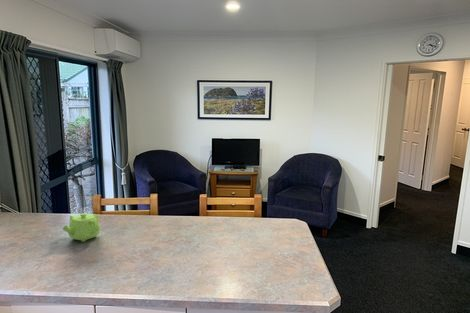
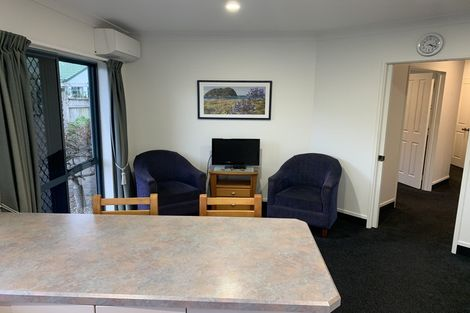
- teapot [62,212,101,243]
